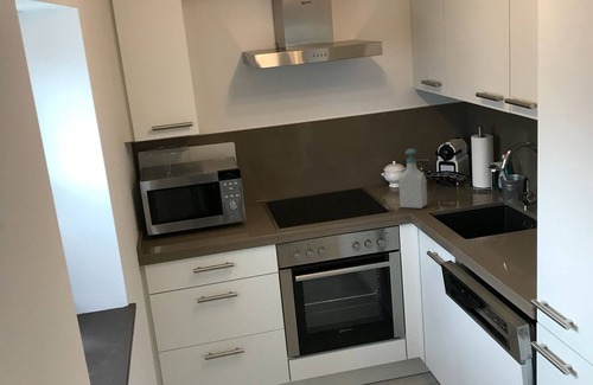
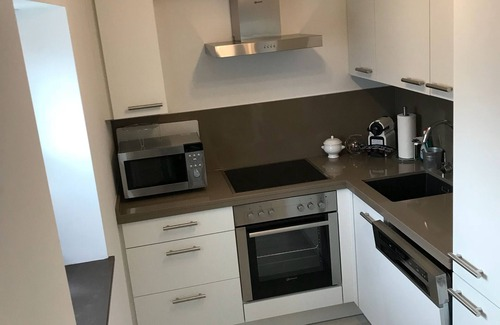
- soap bottle [397,148,428,210]
